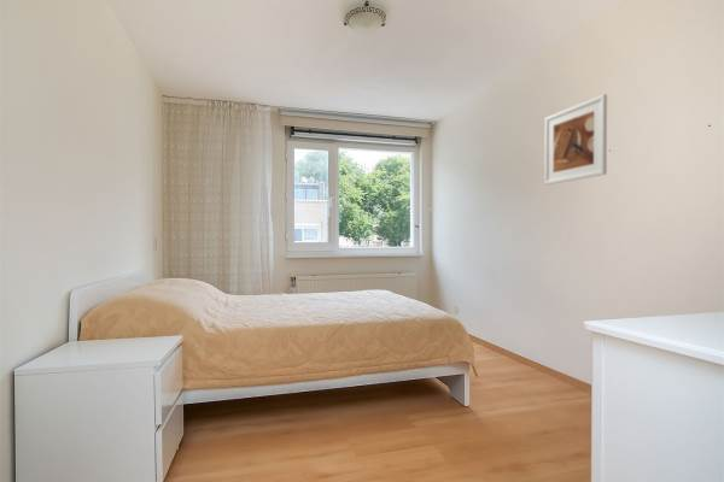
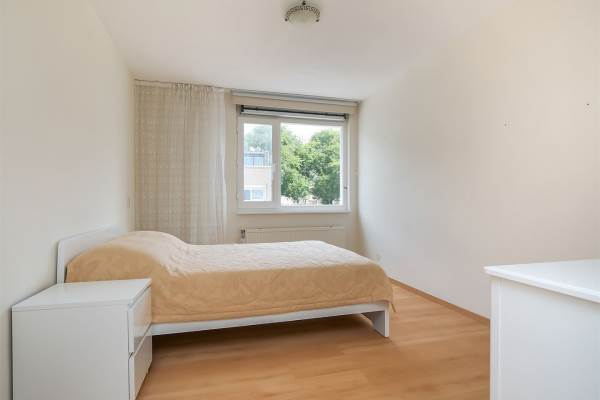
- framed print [543,93,608,186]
